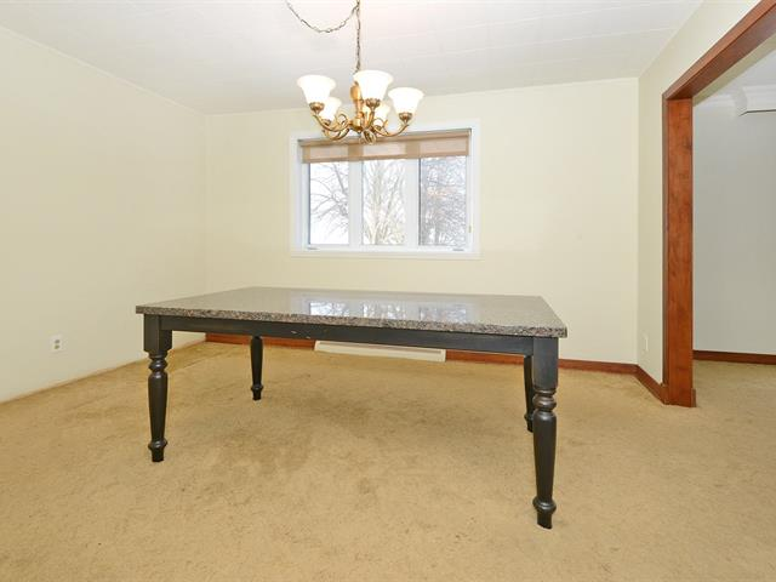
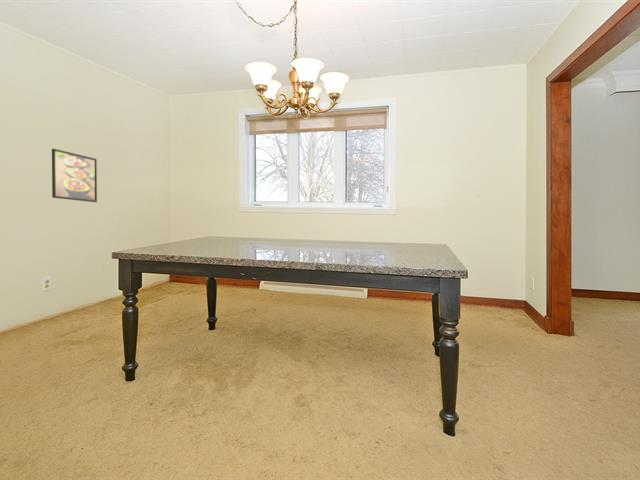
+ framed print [51,148,98,203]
